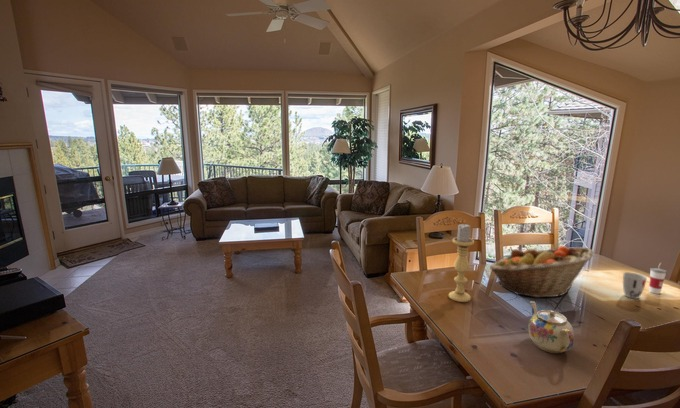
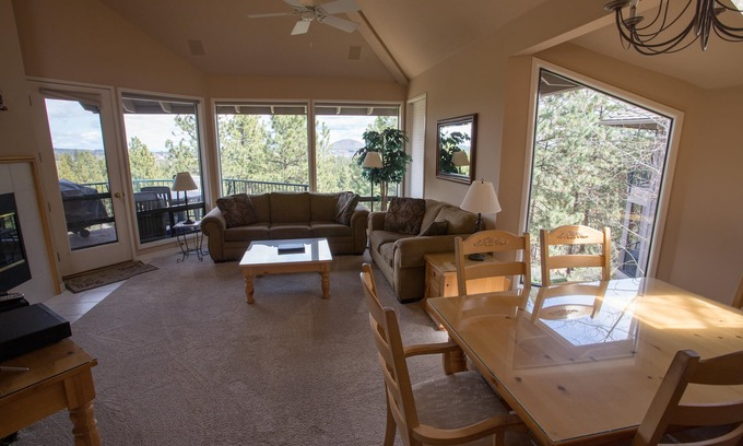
- candle holder [448,223,475,303]
- cup [648,262,667,295]
- cup [622,271,648,300]
- teapot [527,300,575,354]
- fruit basket [488,245,595,298]
